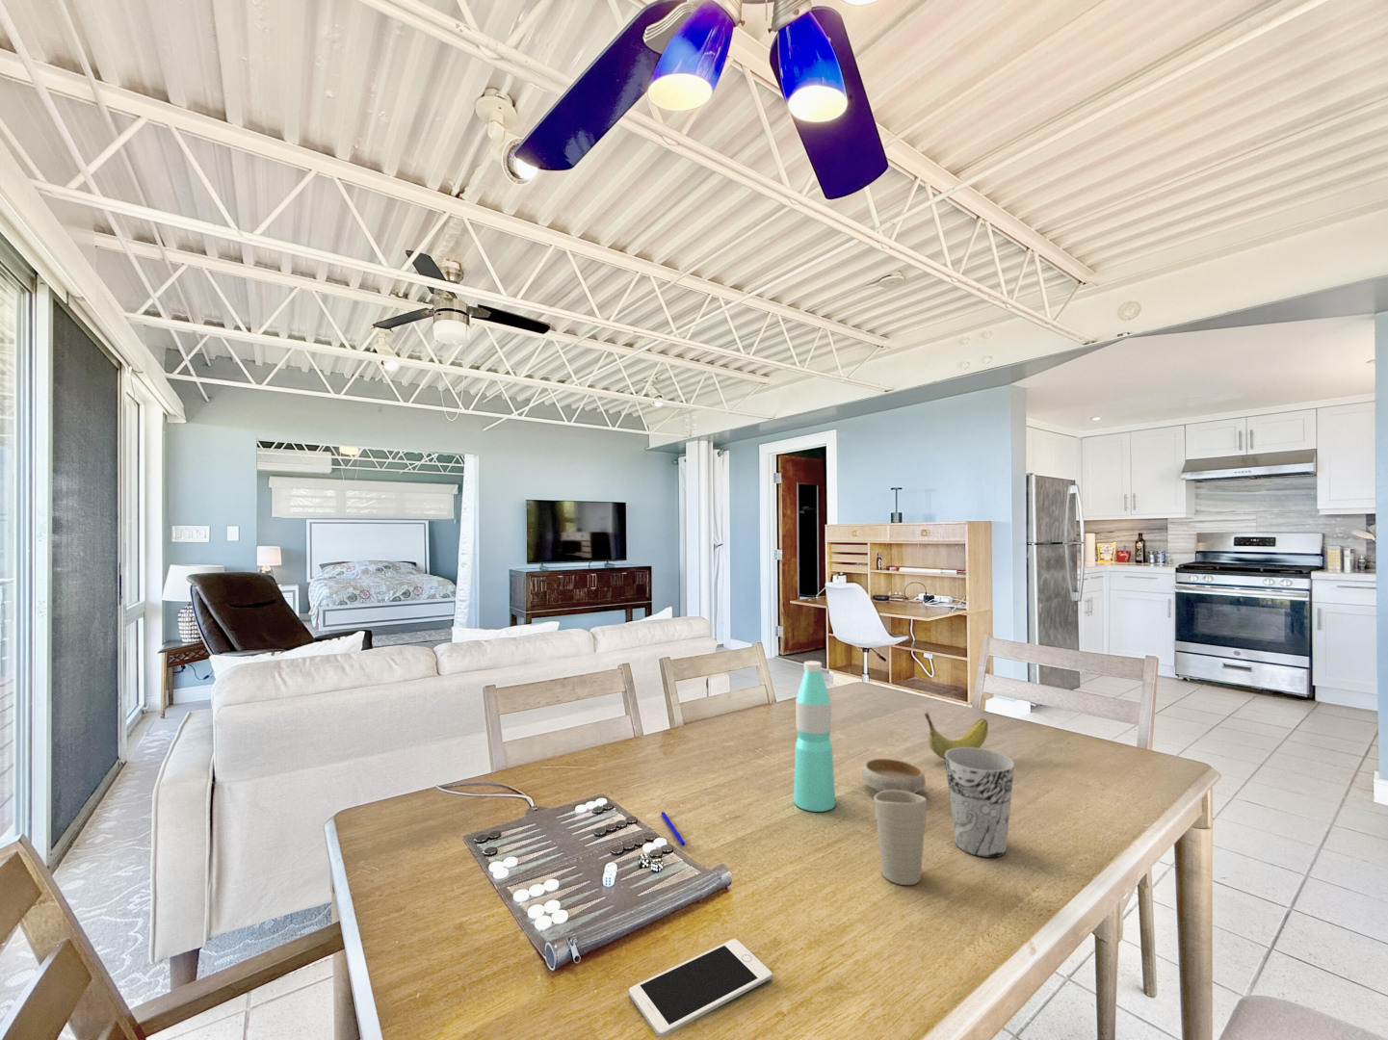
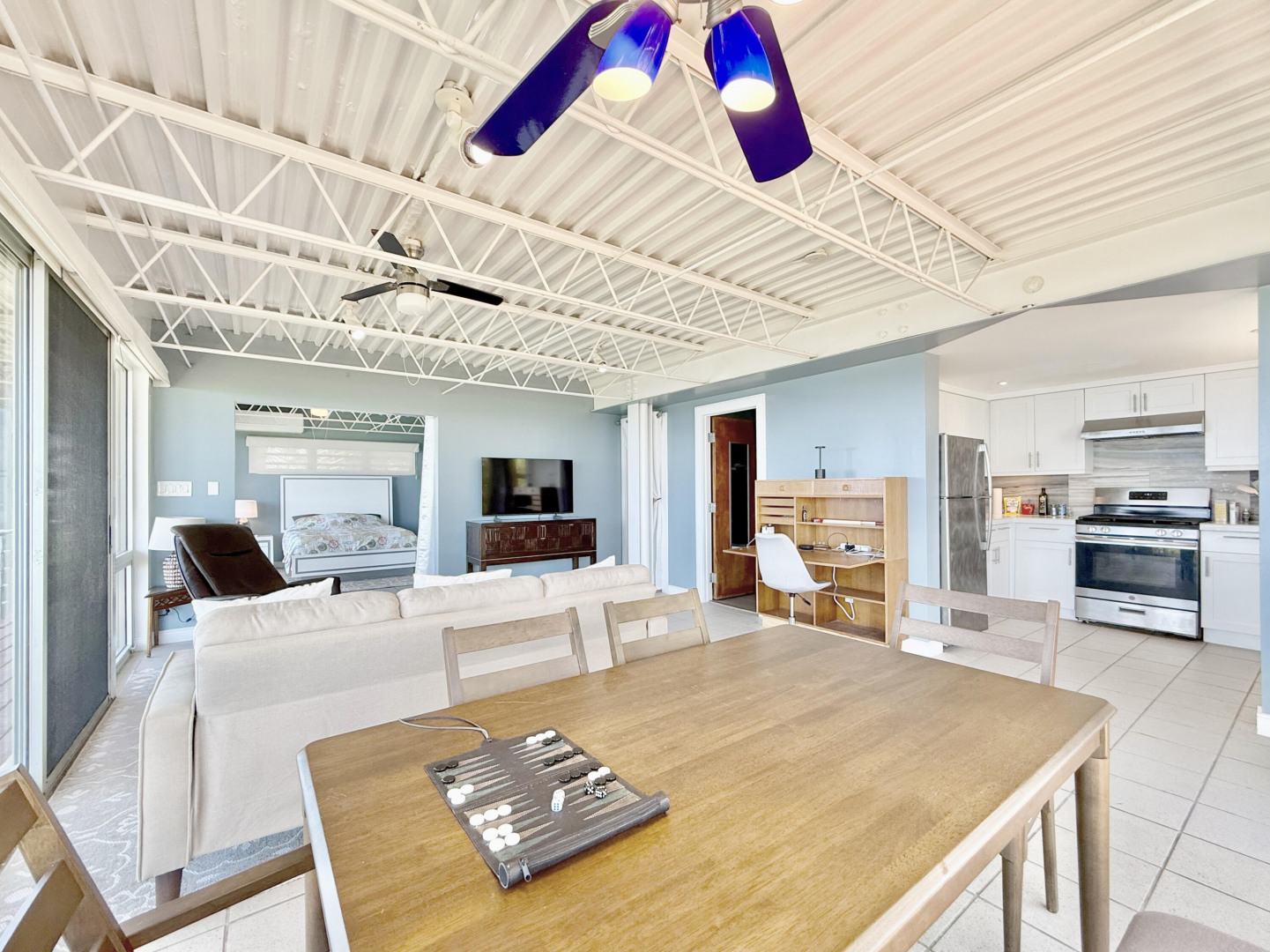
- water bottle [792,660,836,813]
- cup [944,747,1015,859]
- cell phone [628,938,774,1038]
- pen [661,811,686,848]
- fruit [924,711,989,760]
- bowl [862,758,927,793]
- cup [872,790,928,886]
